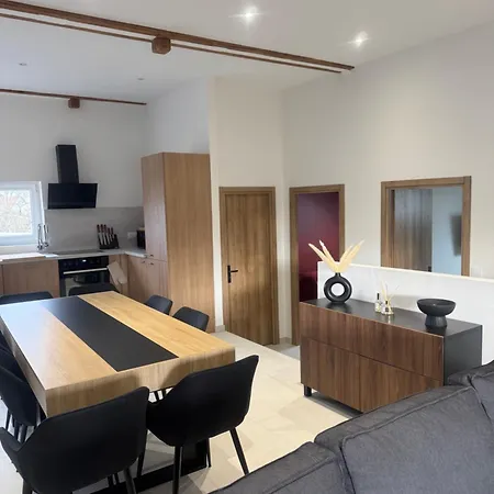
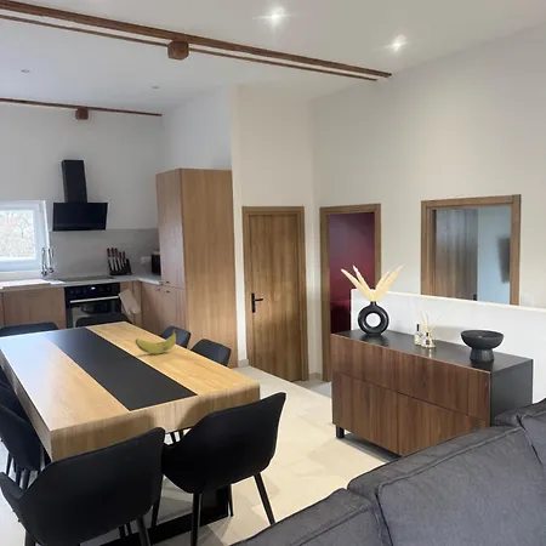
+ banana [135,329,177,356]
